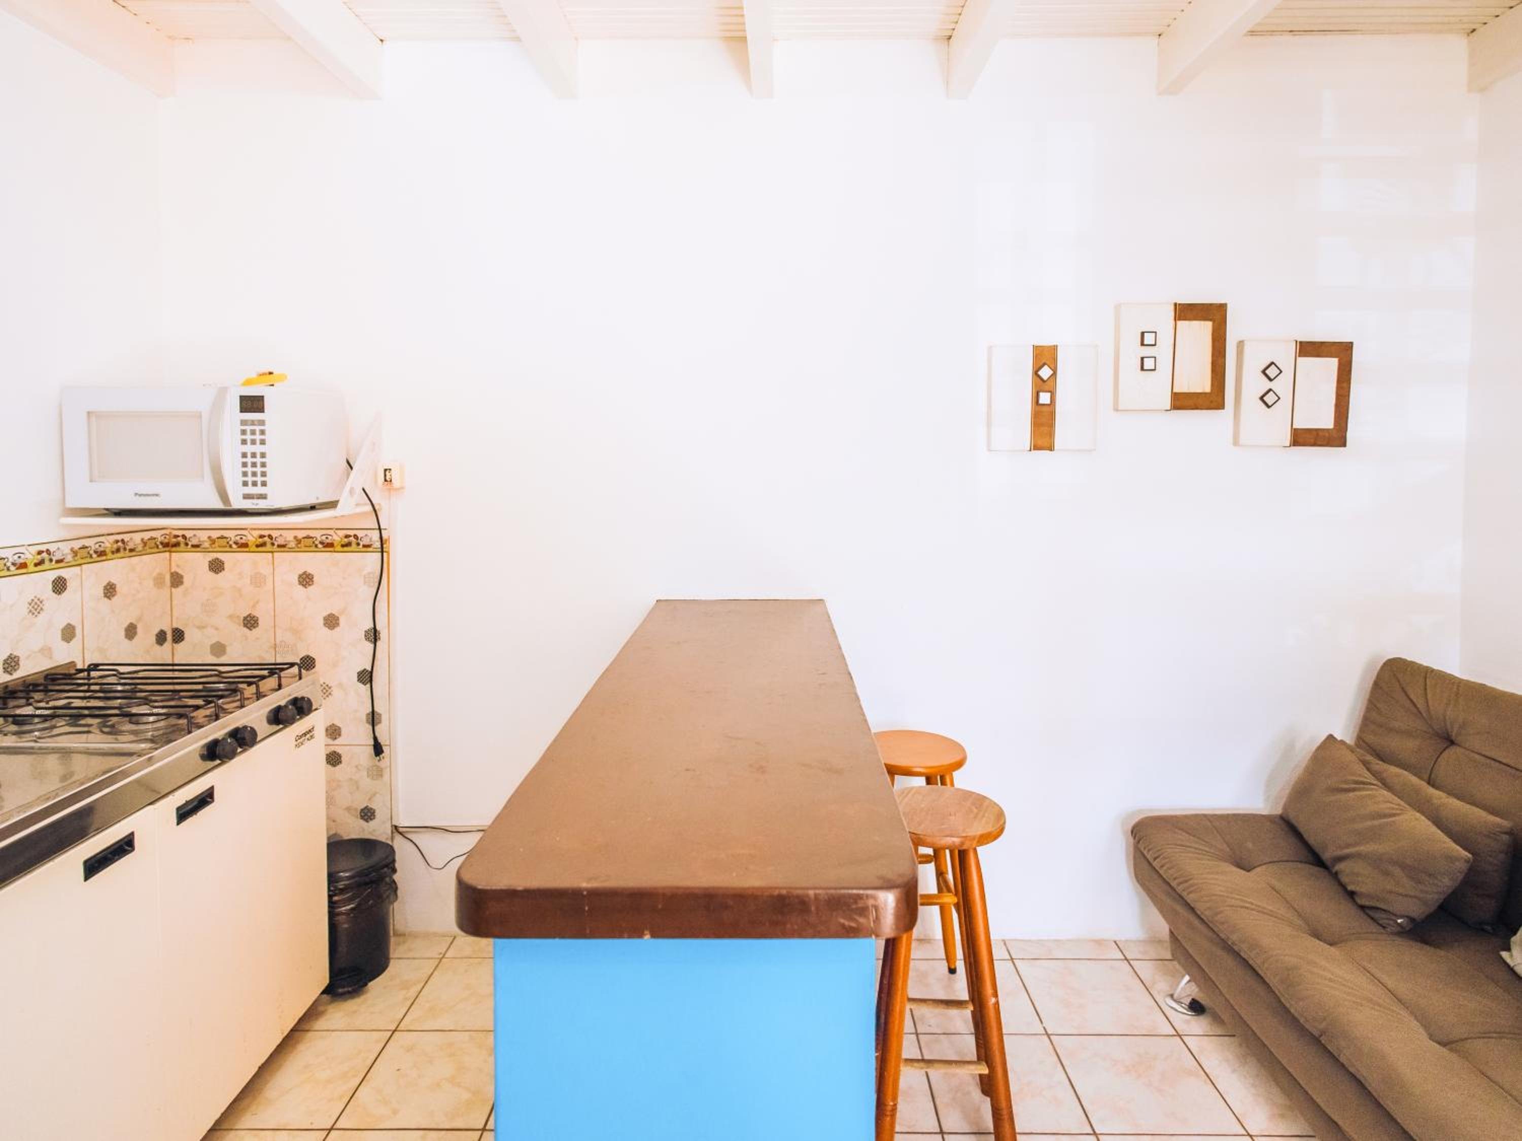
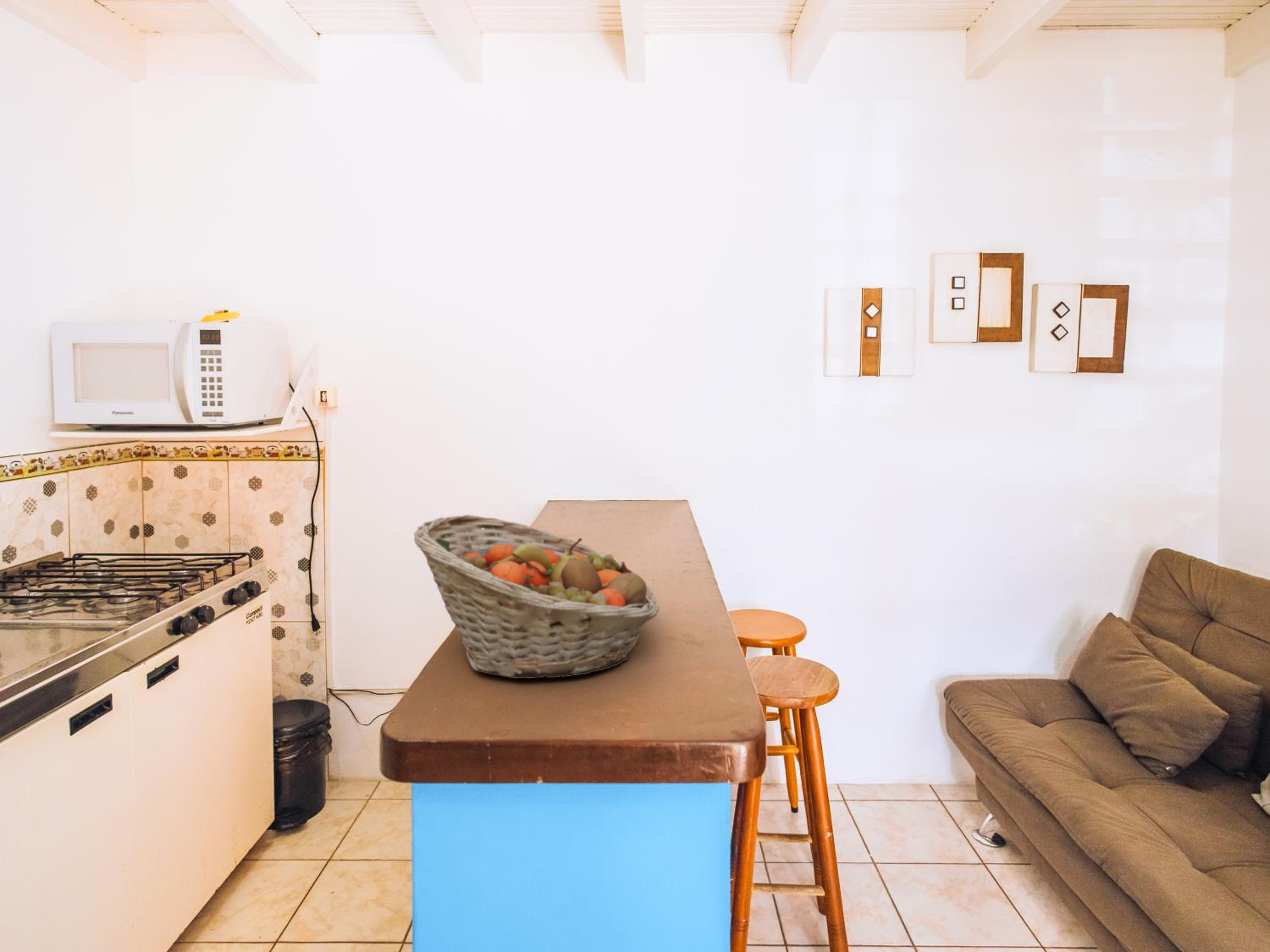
+ fruit basket [414,515,659,679]
